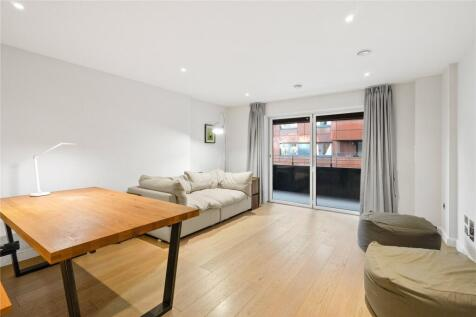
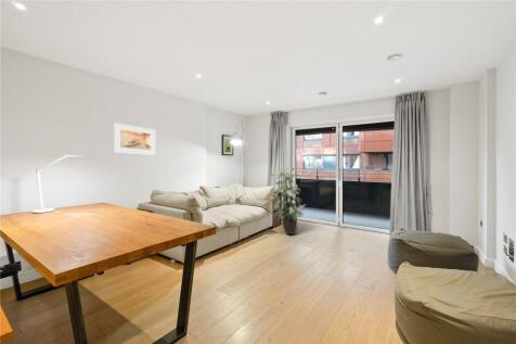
+ indoor plant [270,167,307,235]
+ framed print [113,122,156,156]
